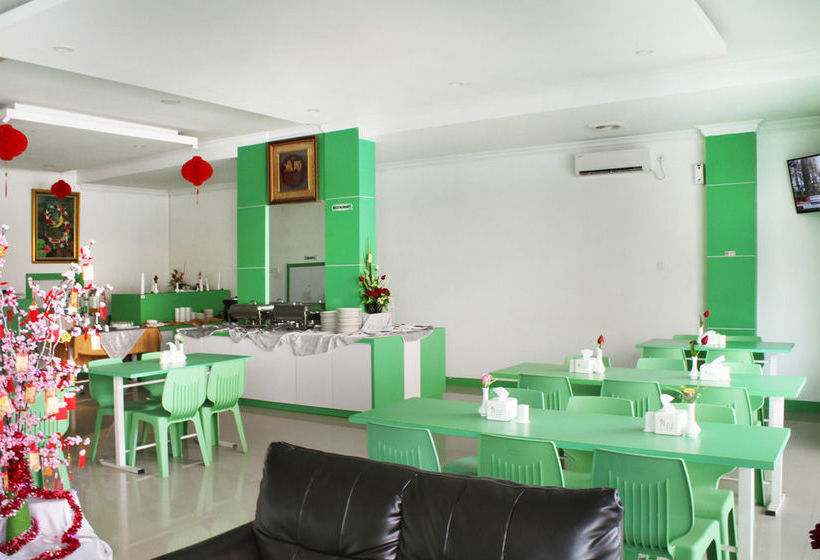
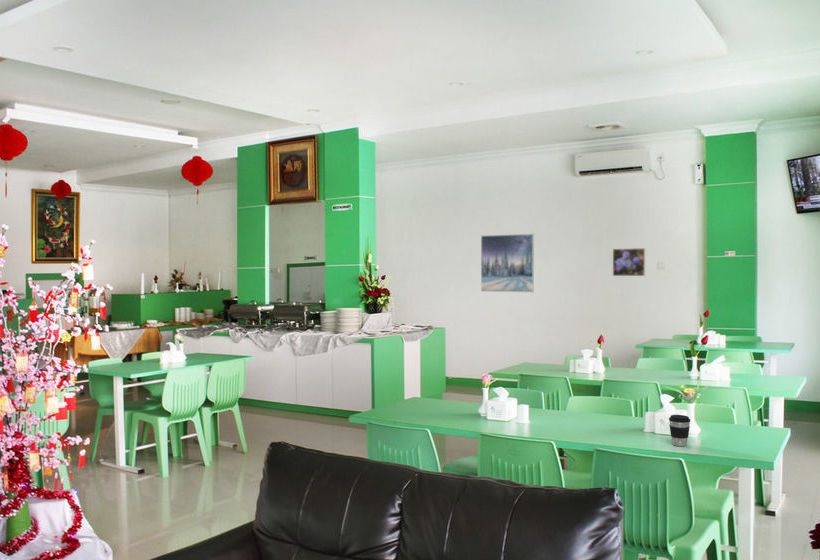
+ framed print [612,247,646,277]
+ coffee cup [668,414,691,447]
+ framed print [480,233,535,294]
